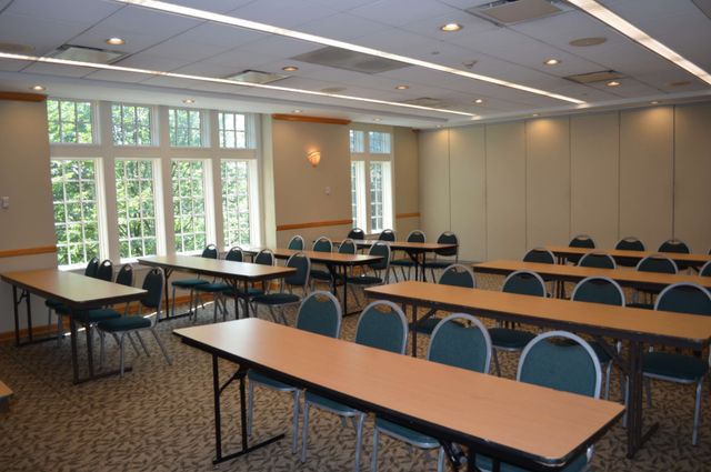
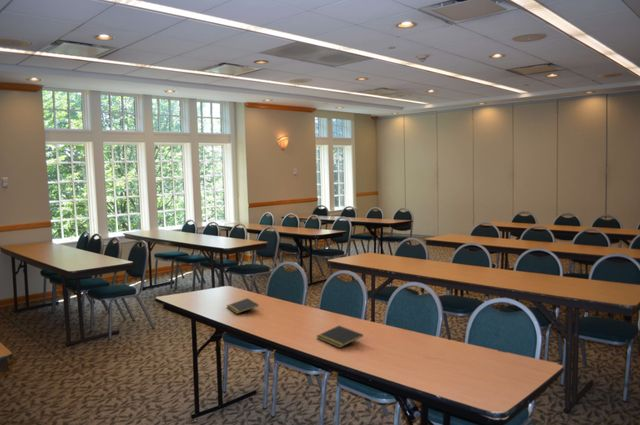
+ notepad [316,325,364,349]
+ notepad [226,297,260,315]
